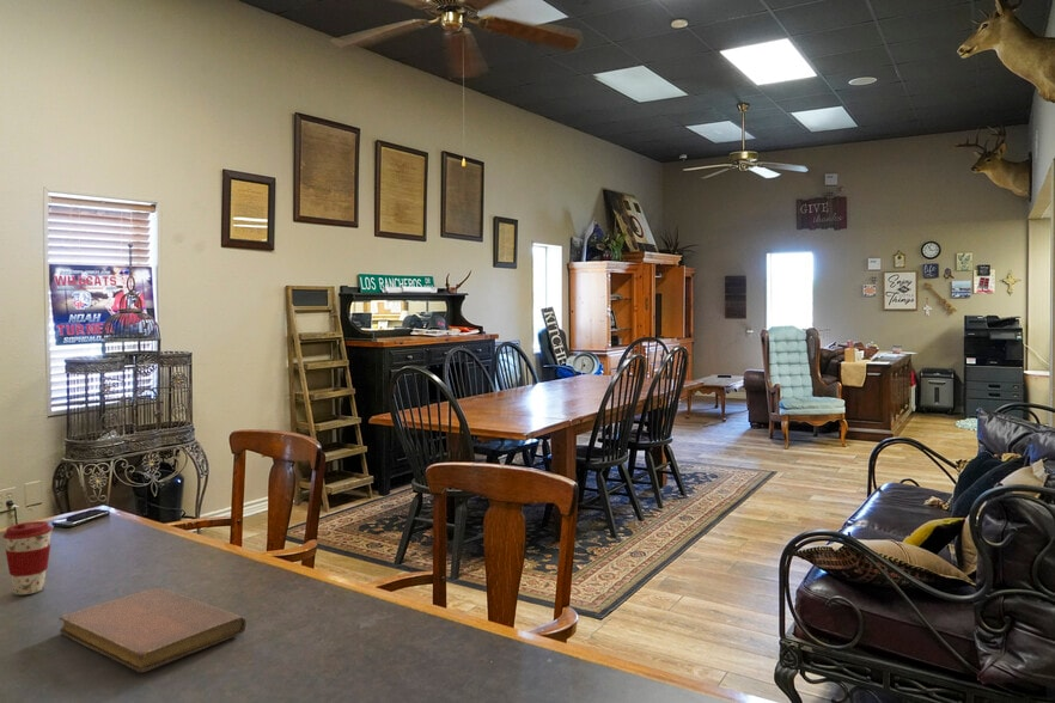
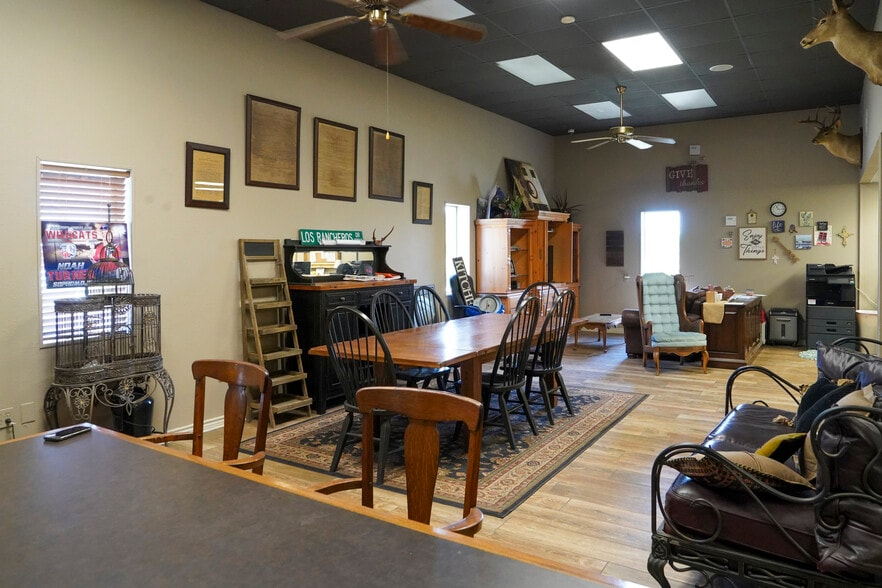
- notebook [59,586,248,673]
- coffee cup [1,520,54,595]
